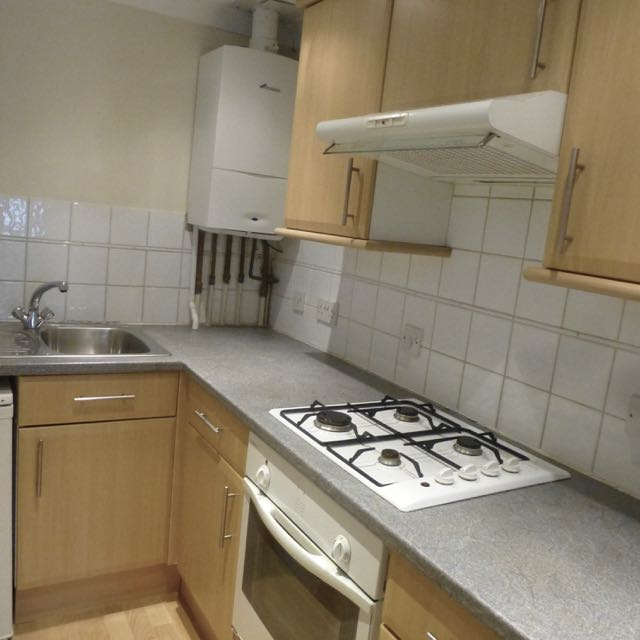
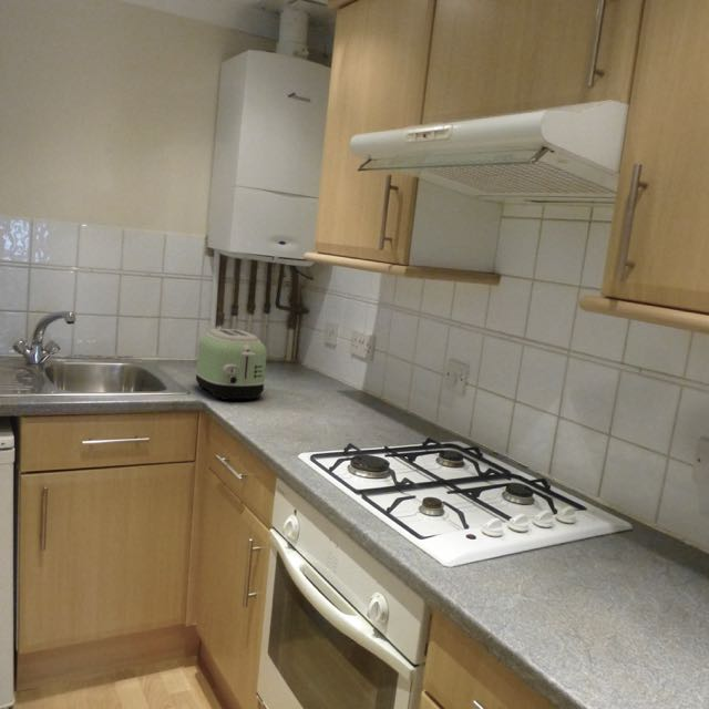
+ toaster [194,328,268,401]
